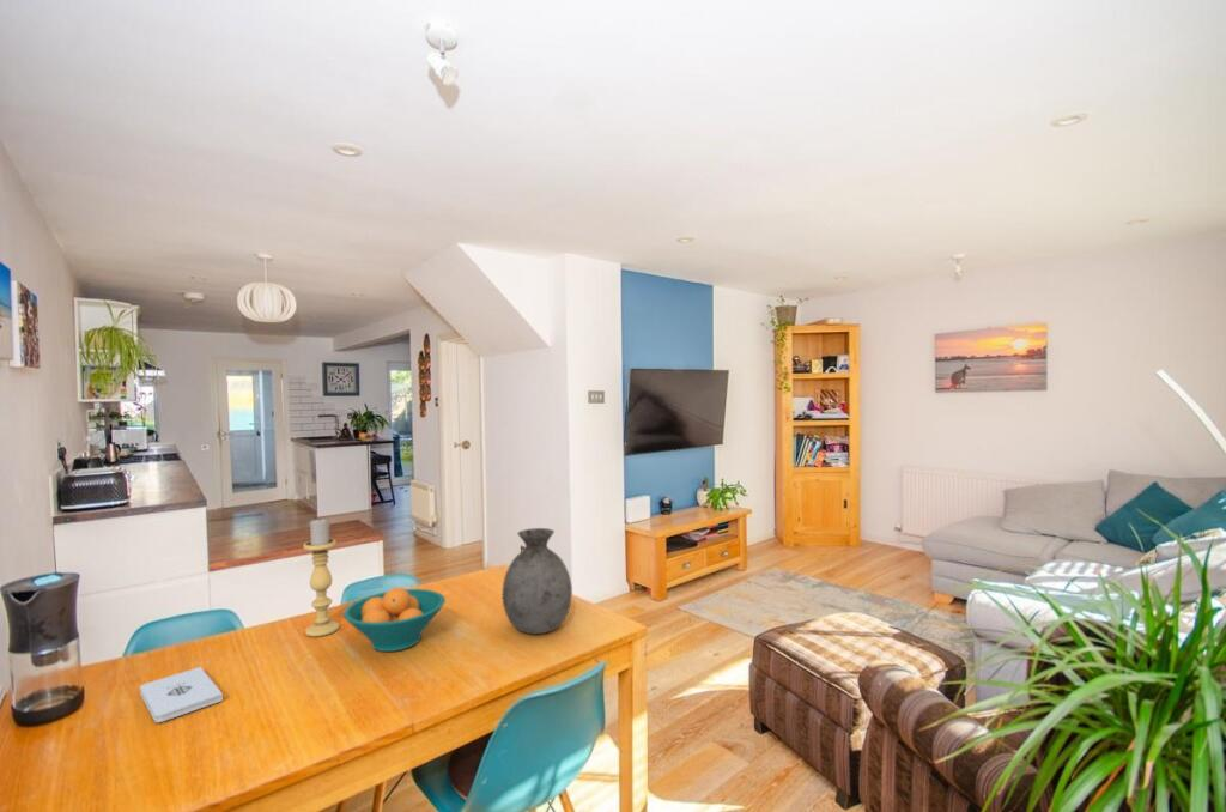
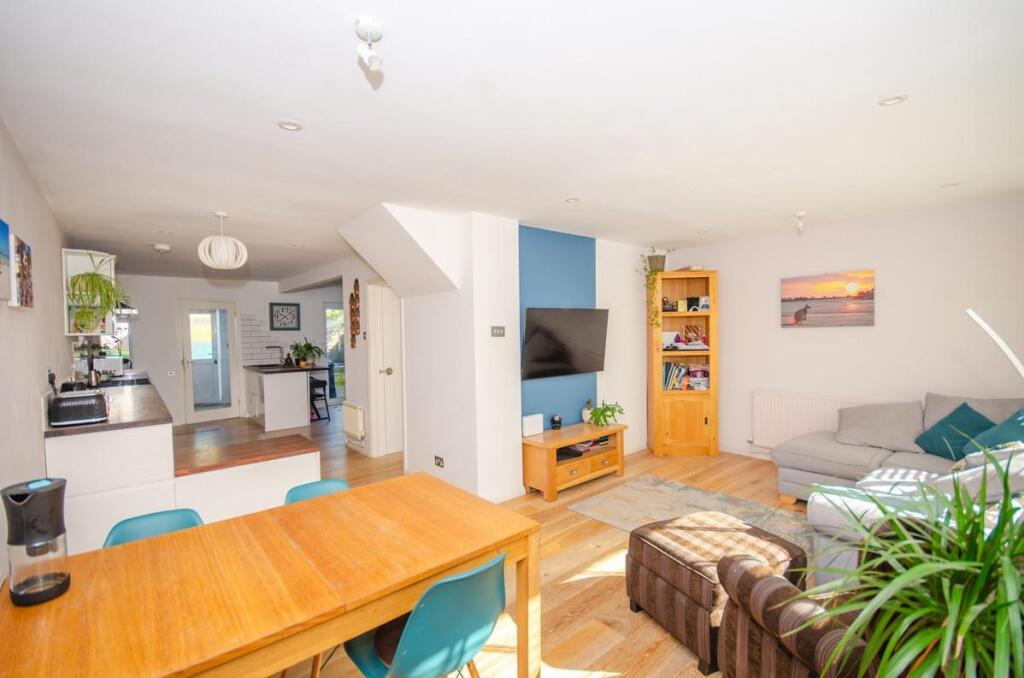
- candle holder [303,517,341,638]
- vase [502,527,573,635]
- fruit bowl [342,587,447,653]
- notepad [139,666,224,723]
